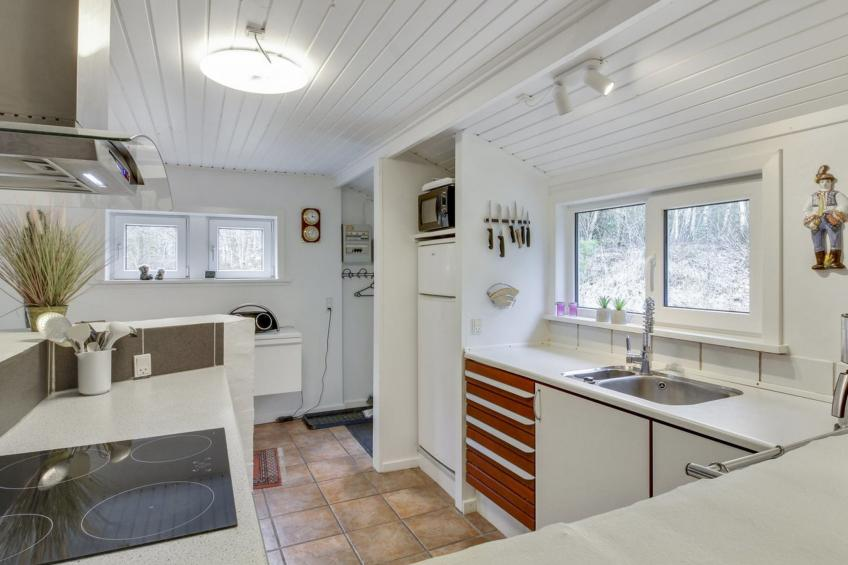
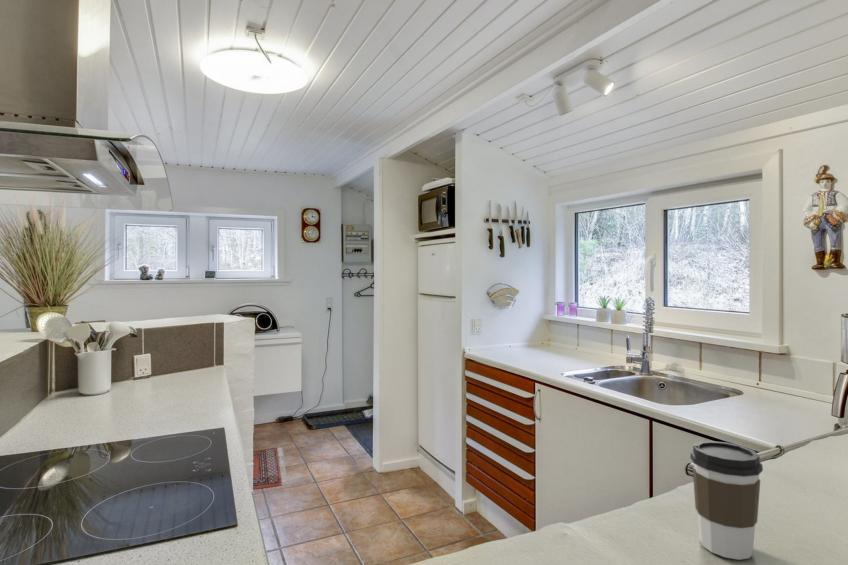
+ coffee cup [689,440,764,561]
